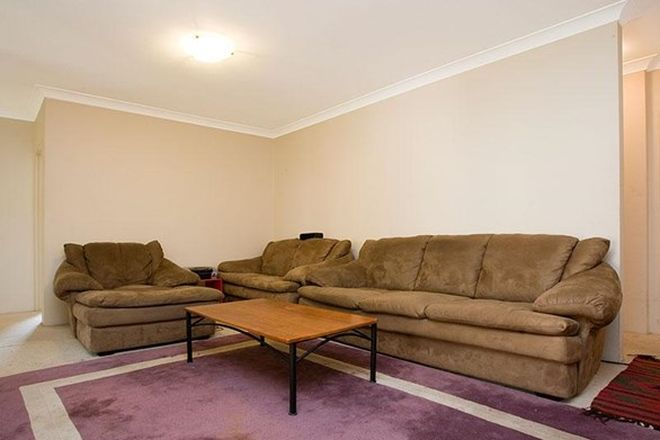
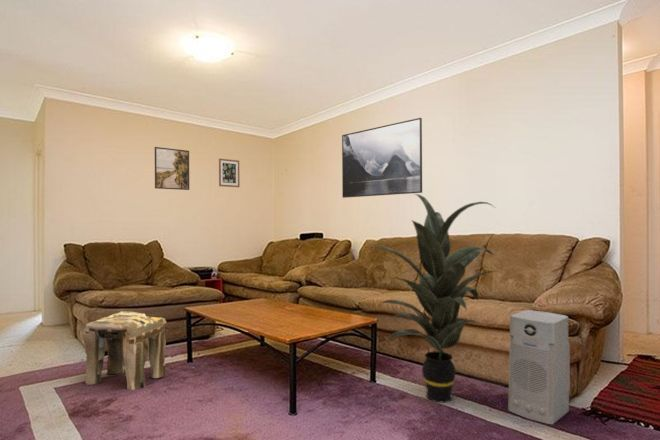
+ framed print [341,117,423,199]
+ wall art [218,157,241,188]
+ air purifier [507,309,571,425]
+ stool [81,310,168,391]
+ indoor plant [366,193,497,403]
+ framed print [154,146,190,191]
